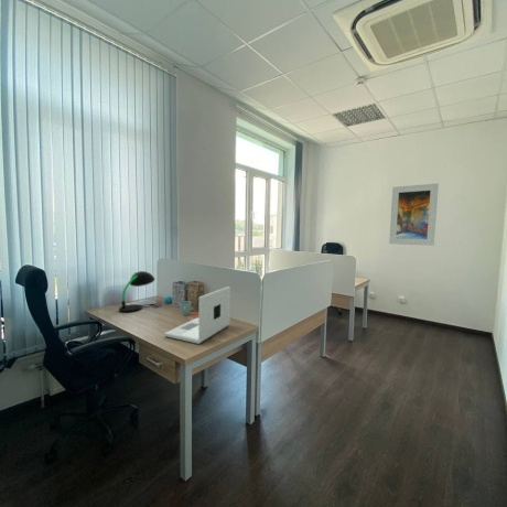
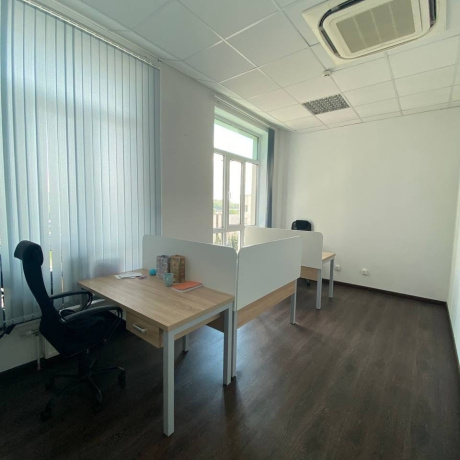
- desk lamp [118,270,155,313]
- laptop [163,285,231,345]
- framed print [388,182,440,247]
